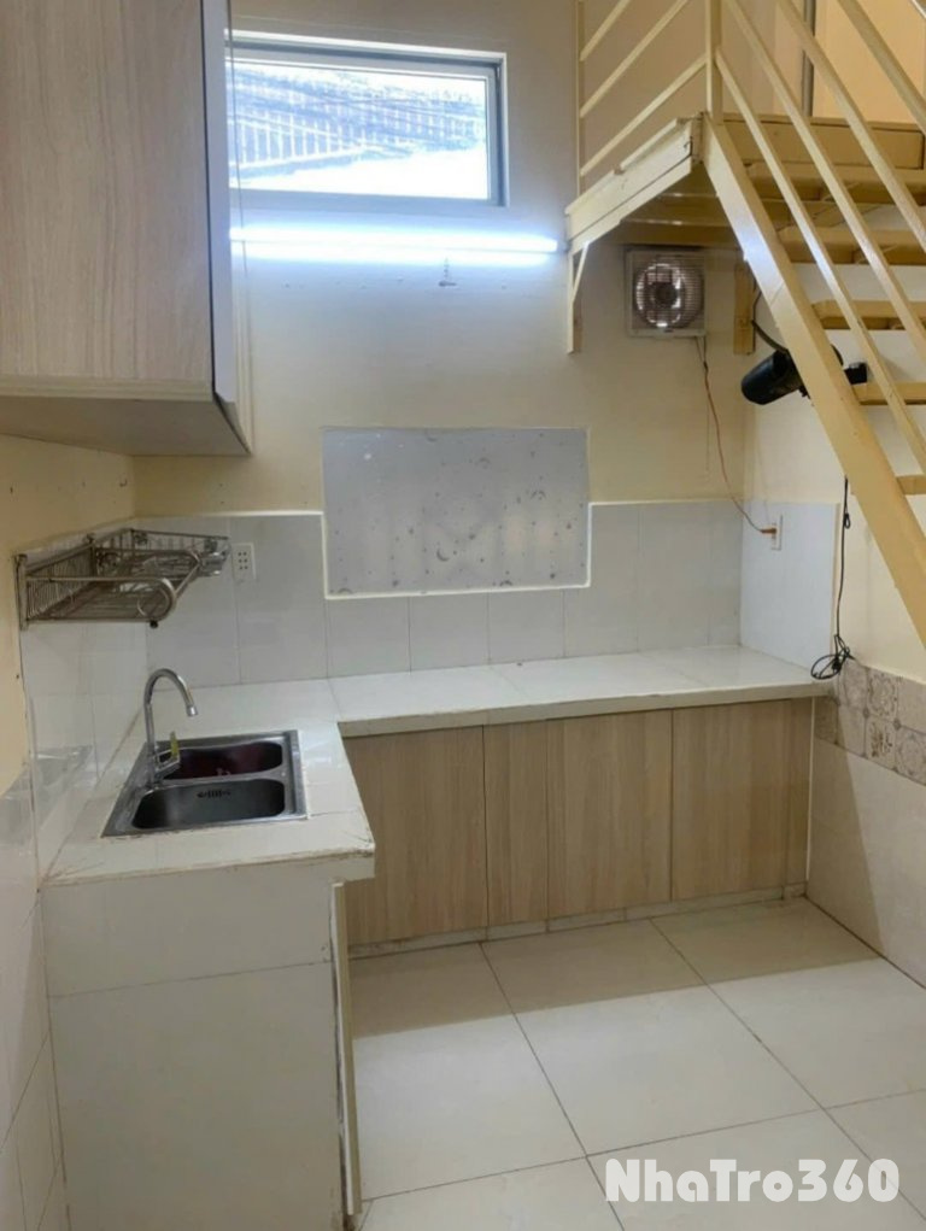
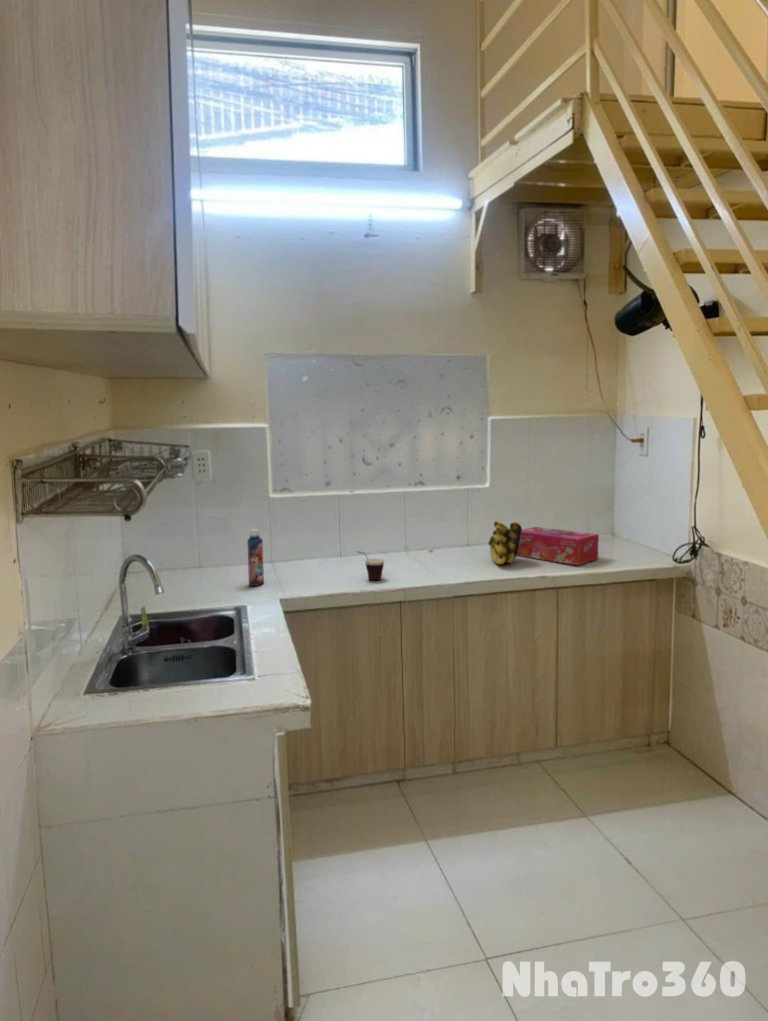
+ tissue box [517,526,600,566]
+ banana [487,520,523,565]
+ cup [355,550,385,581]
+ bottle [246,528,265,587]
